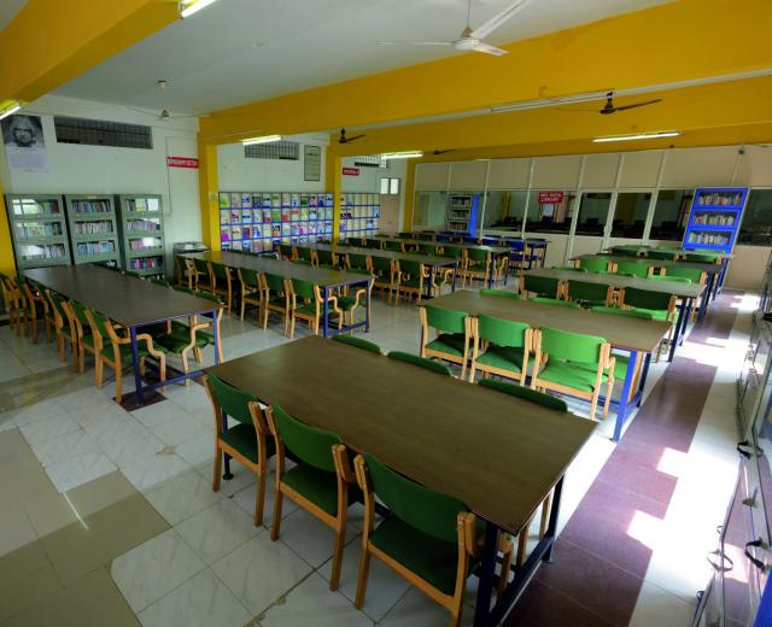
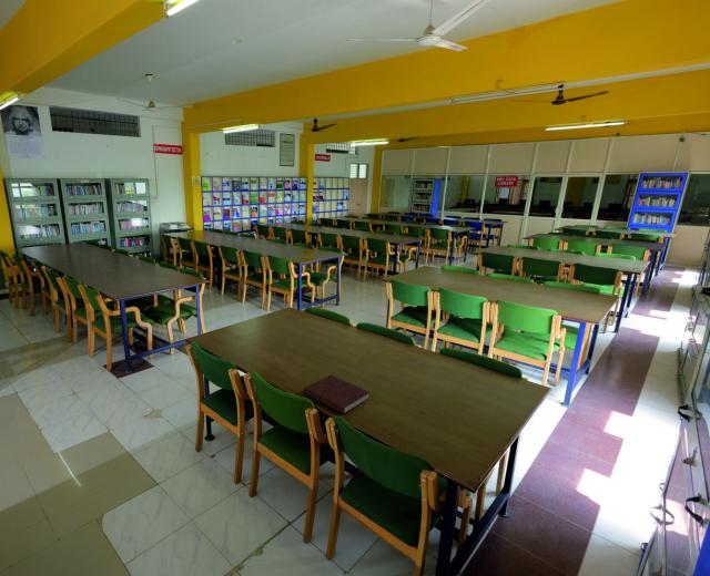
+ notebook [303,374,371,415]
